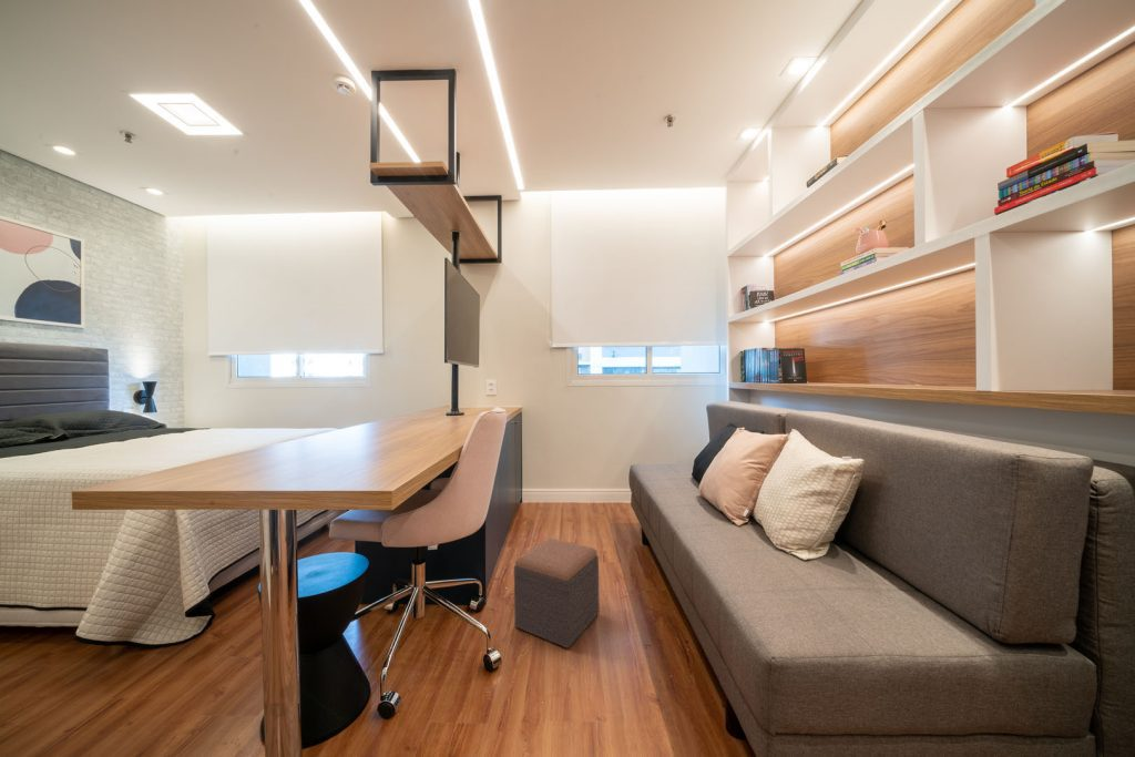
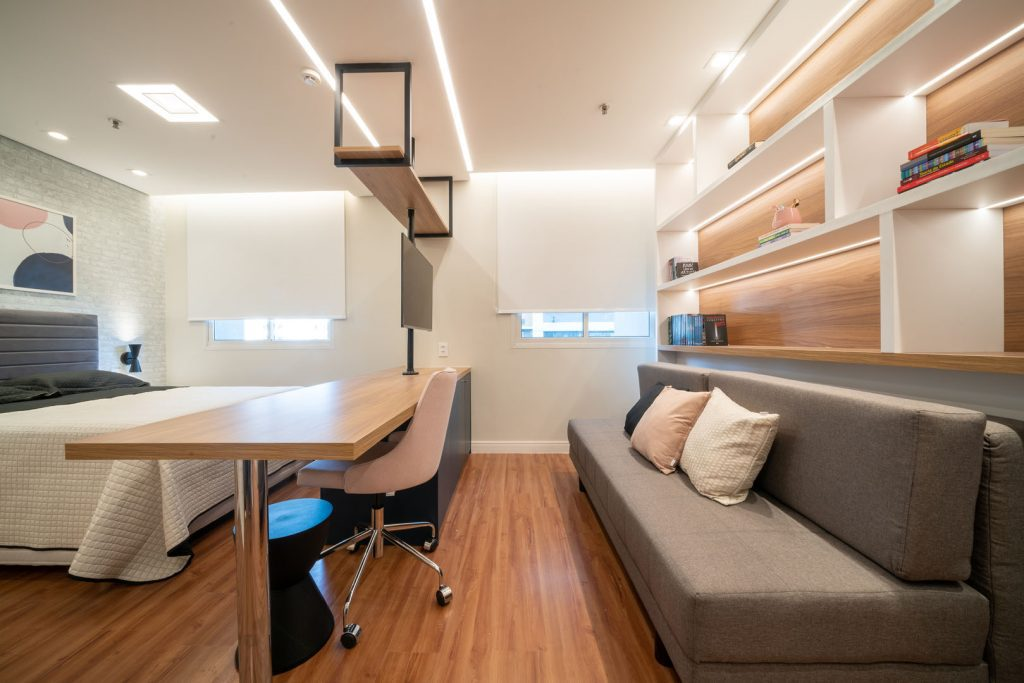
- footstool [513,536,601,649]
